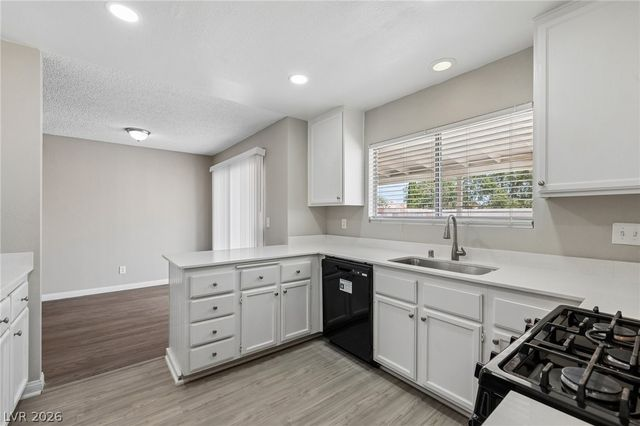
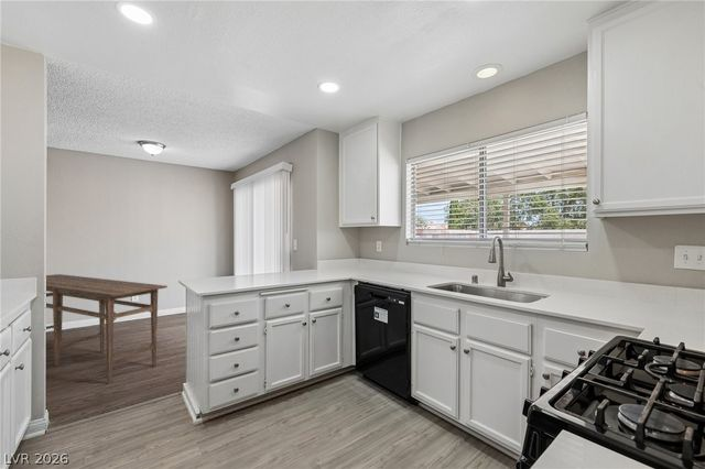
+ dining table [45,273,169,384]
